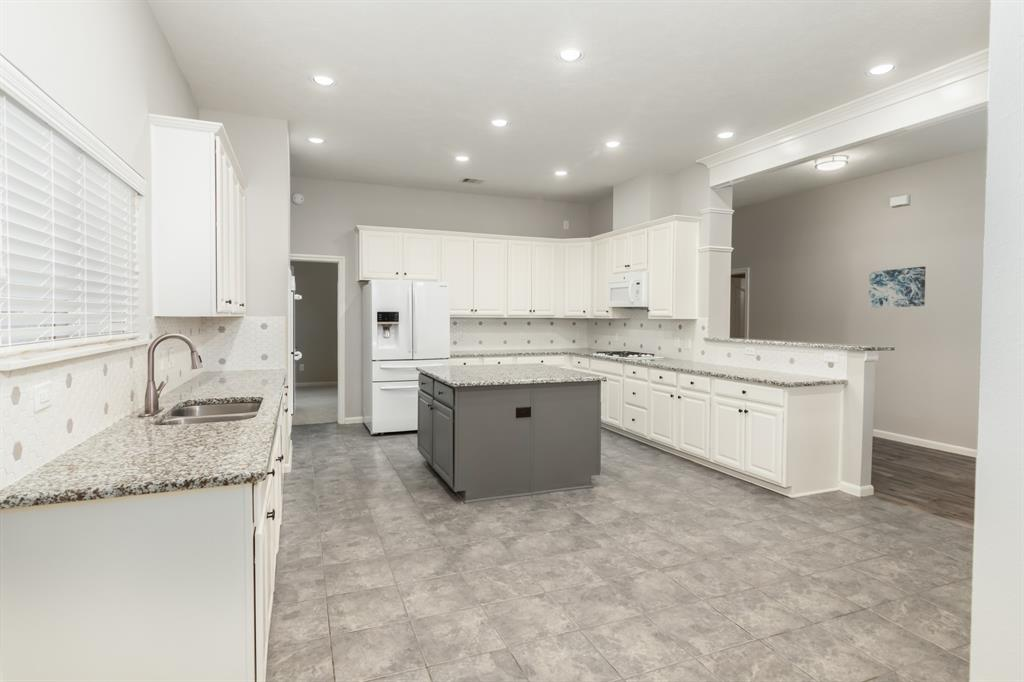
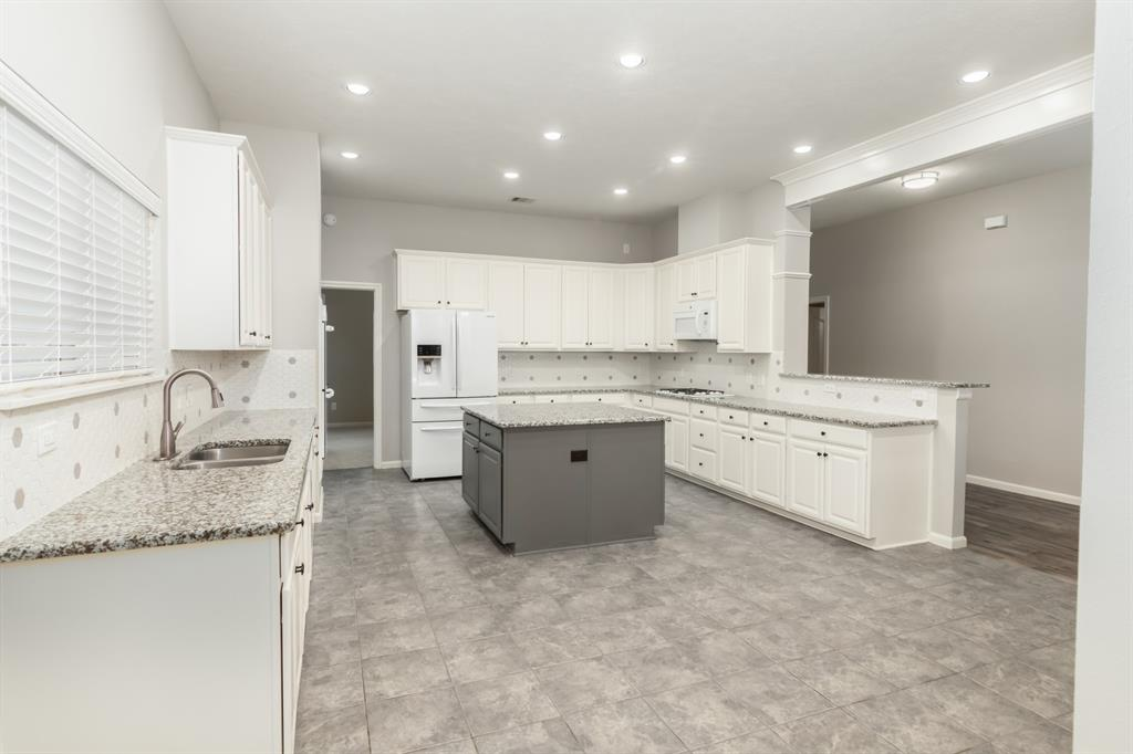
- wall art [868,266,927,309]
